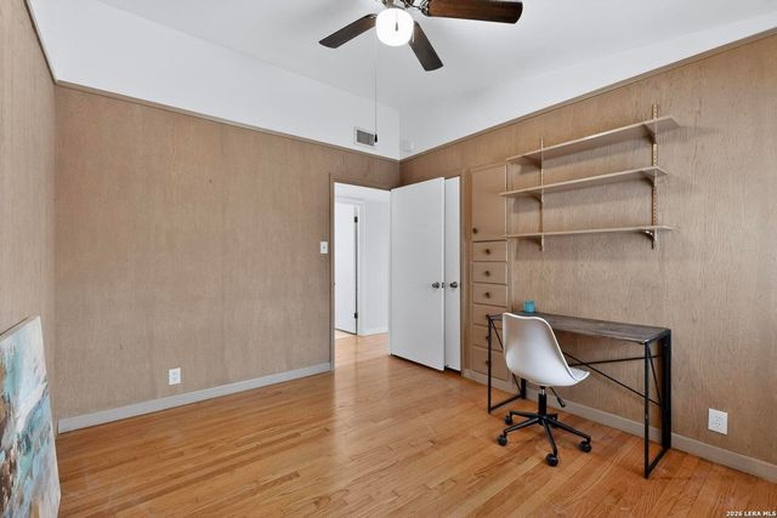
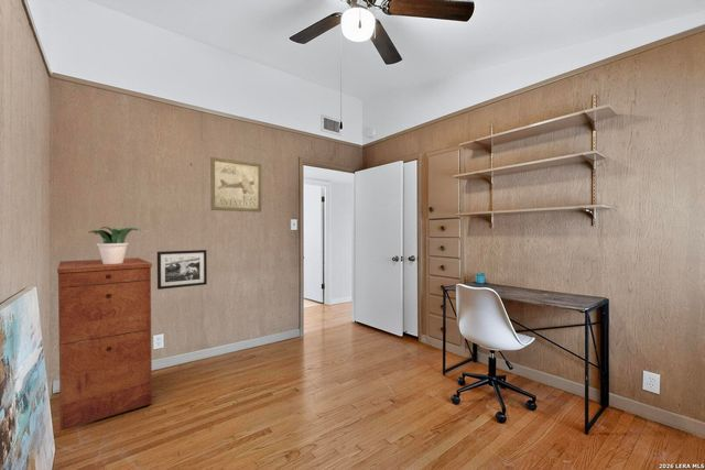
+ wall art [209,156,262,214]
+ potted plant [87,226,142,264]
+ filing cabinet [56,256,153,433]
+ picture frame [156,249,208,291]
